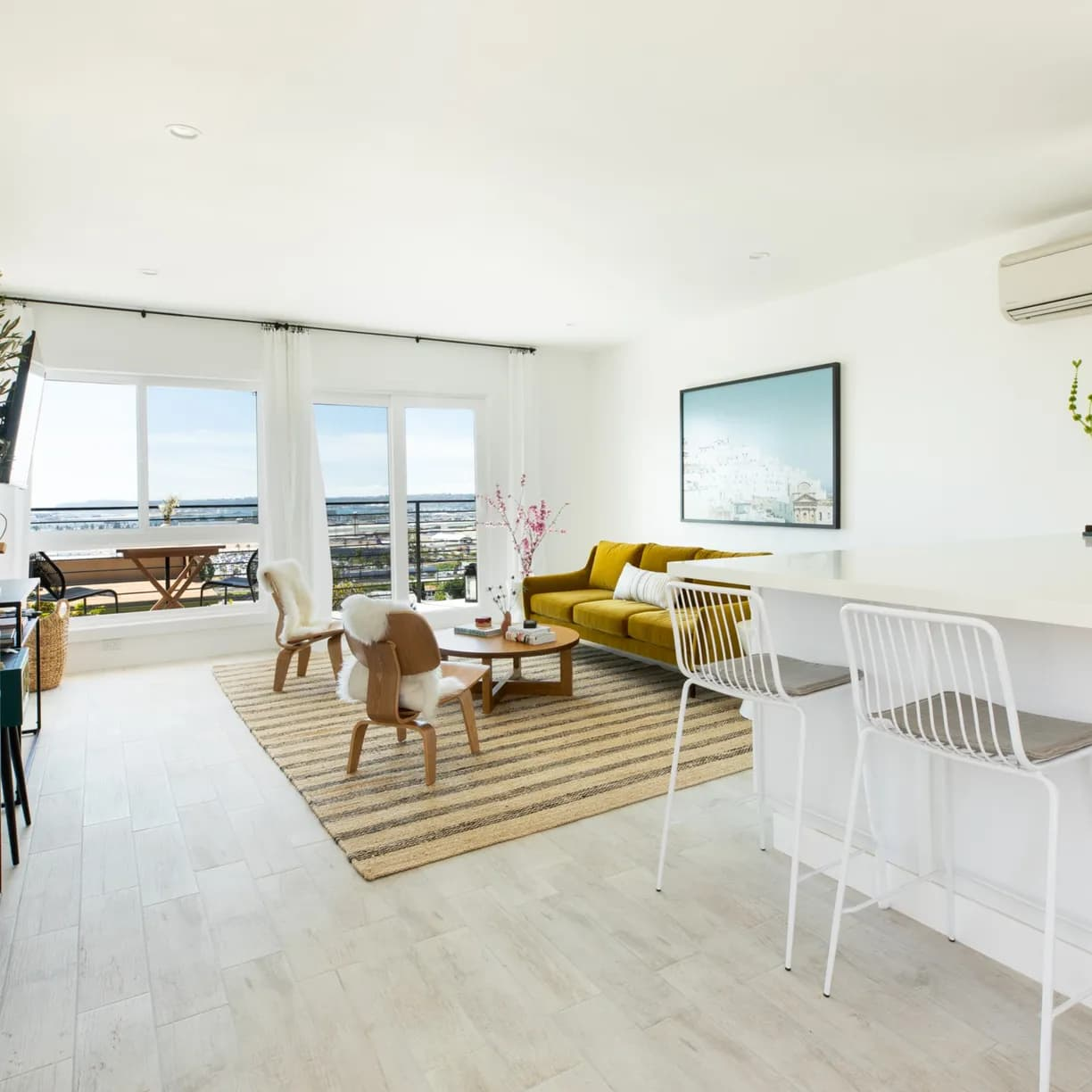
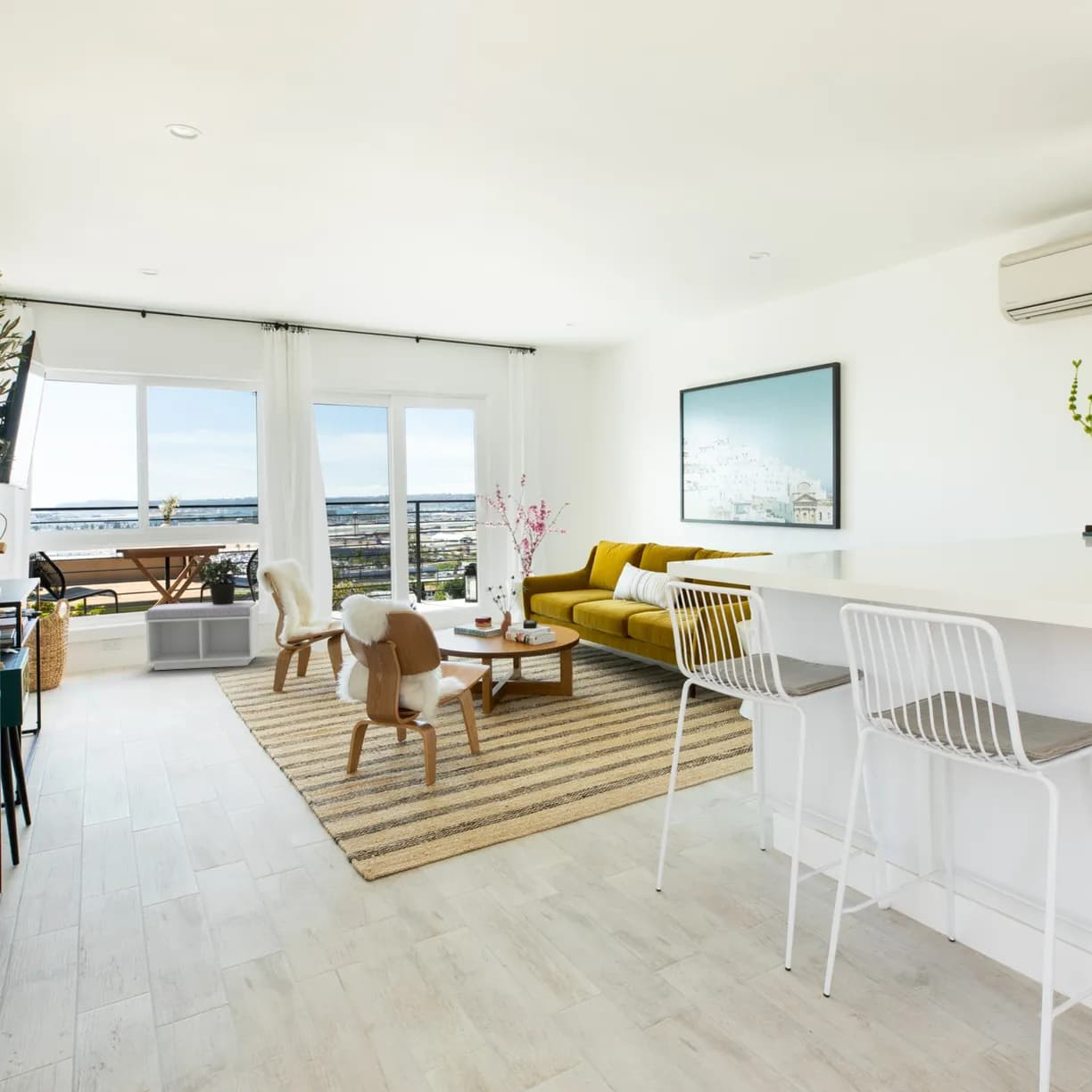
+ potted plant [199,557,246,605]
+ bench [144,600,261,671]
